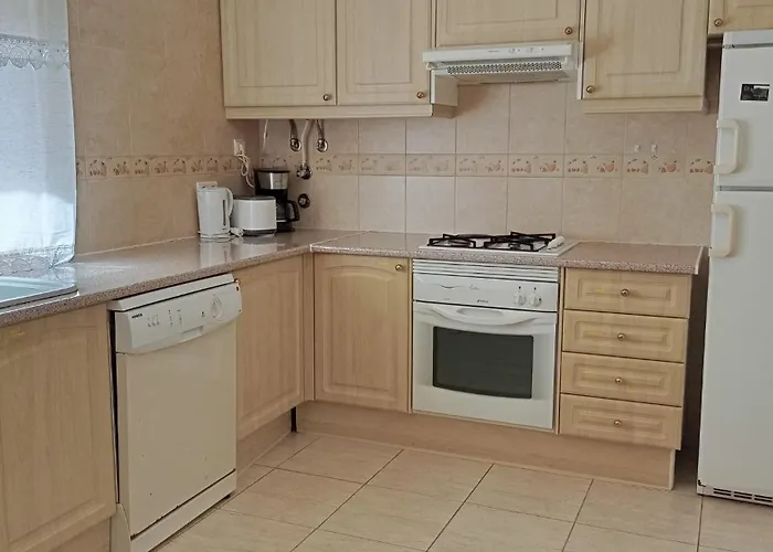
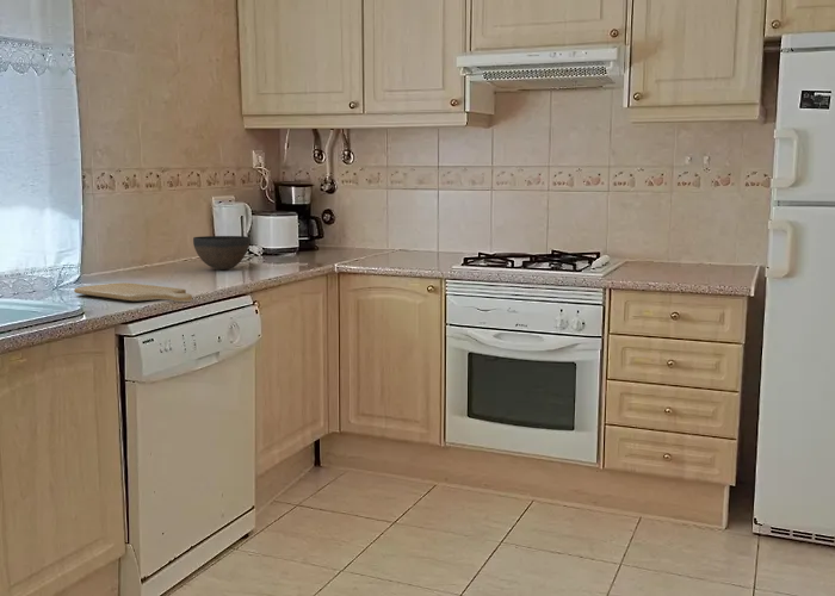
+ chopping board [73,281,193,303]
+ bowl [192,235,252,271]
